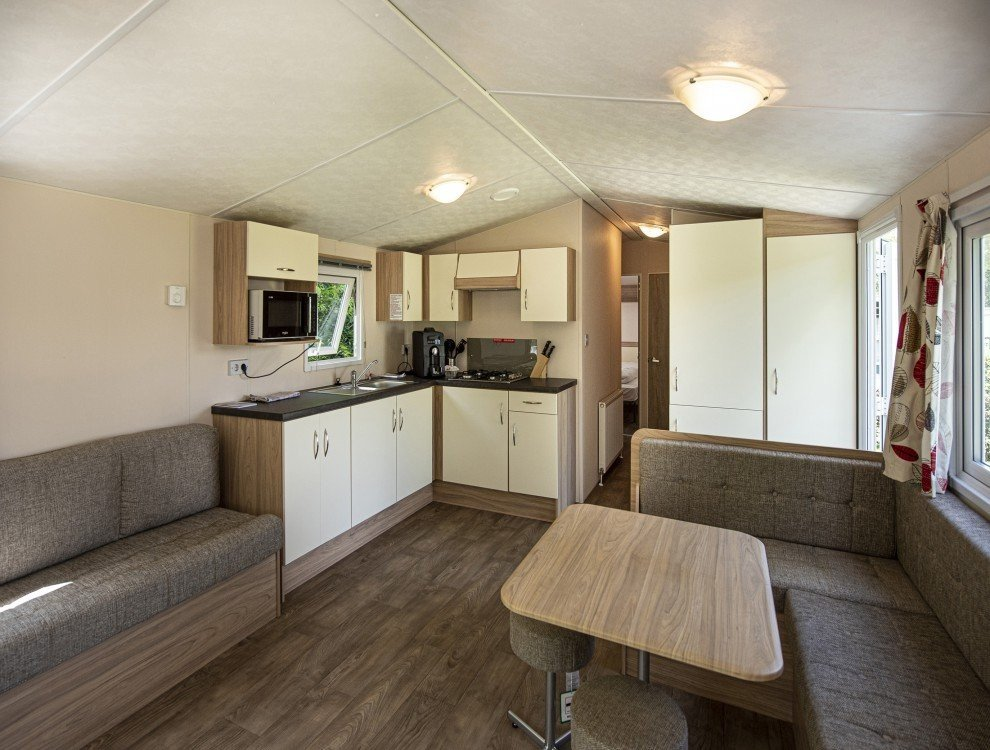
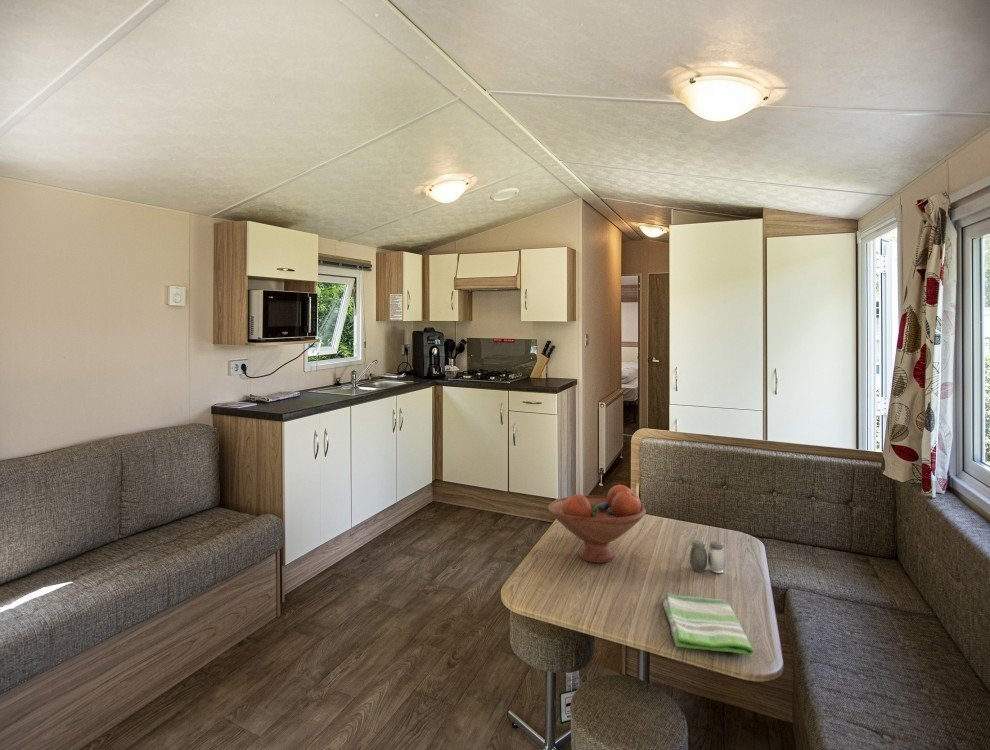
+ fruit bowl [547,484,647,564]
+ salt and pepper shaker [689,539,727,574]
+ dish towel [661,592,755,656]
